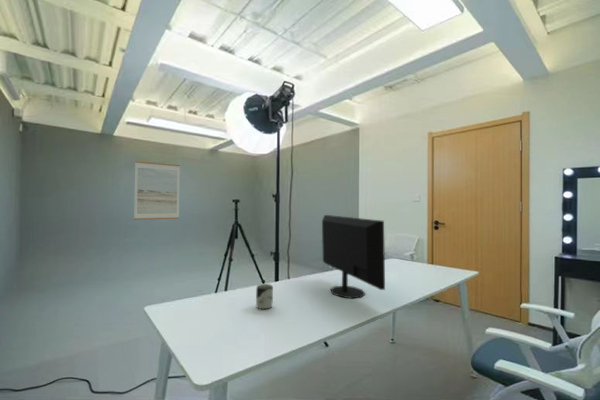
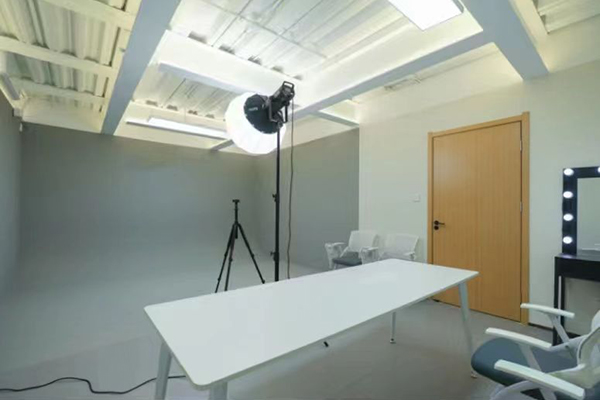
- computer monitor [321,214,386,299]
- cup [255,283,274,310]
- wall art [133,160,181,221]
